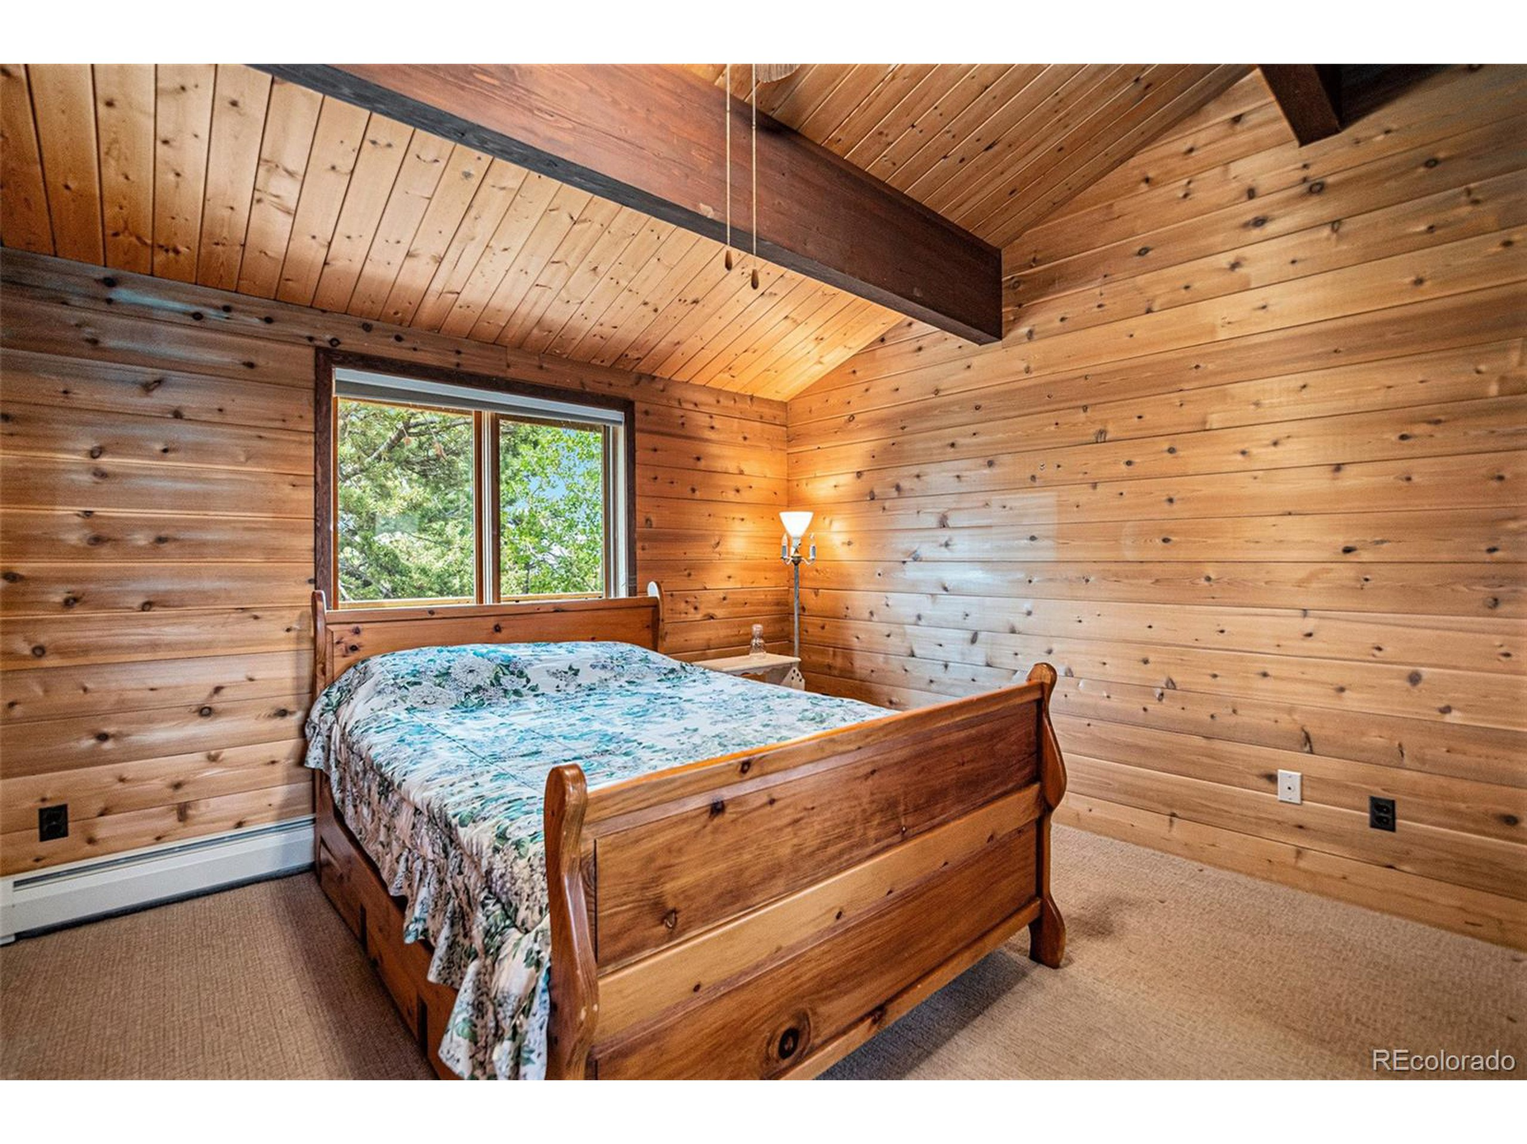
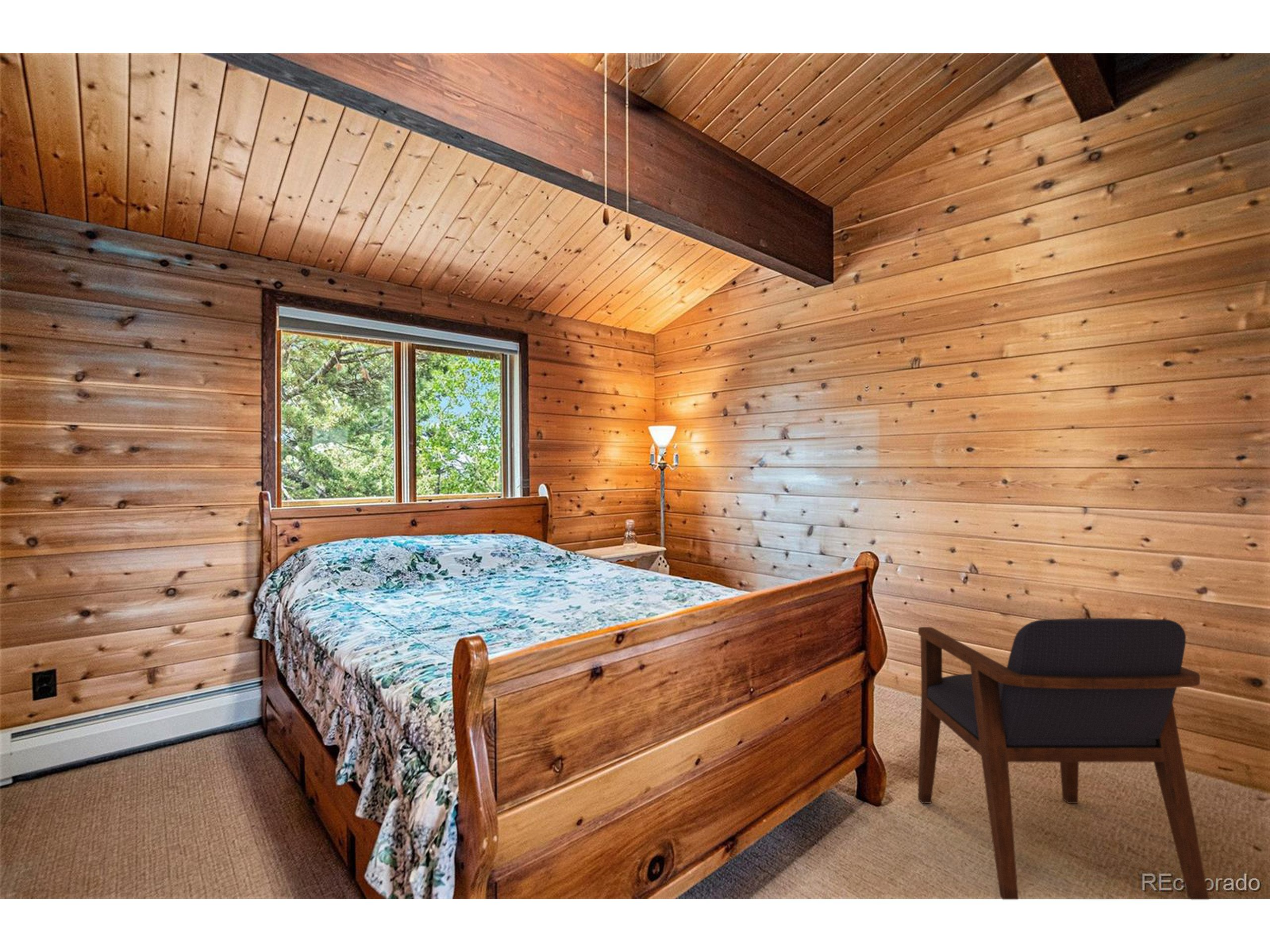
+ armchair [917,617,1209,900]
